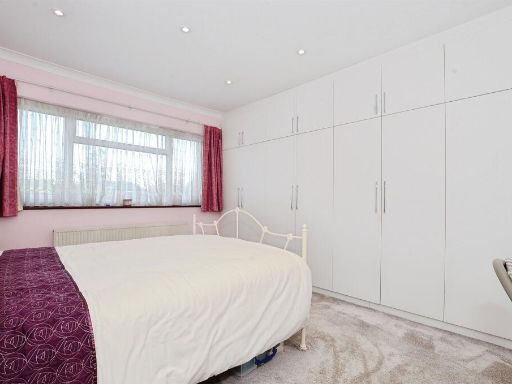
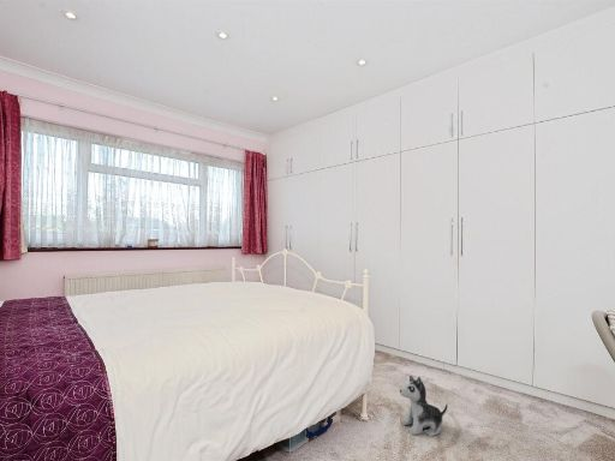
+ plush toy [399,375,448,437]
